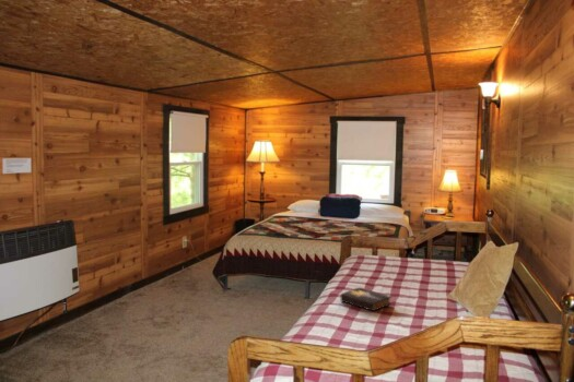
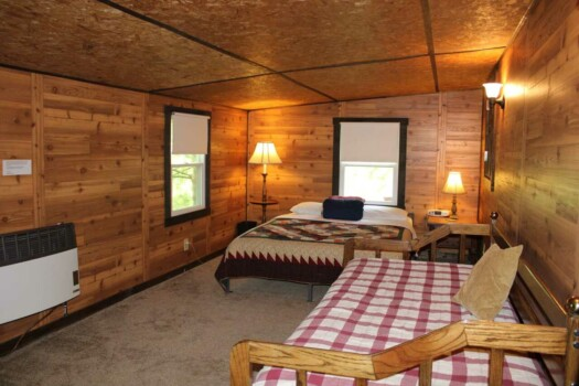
- hardback book [340,286,393,312]
